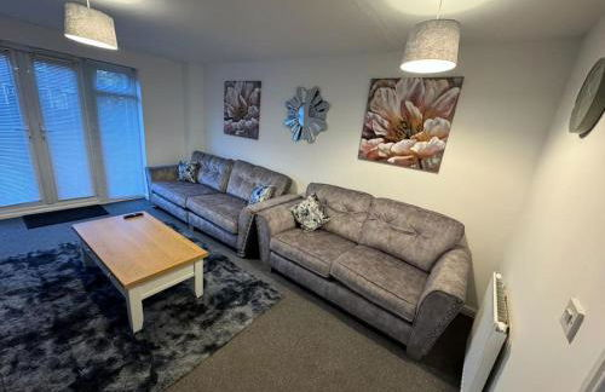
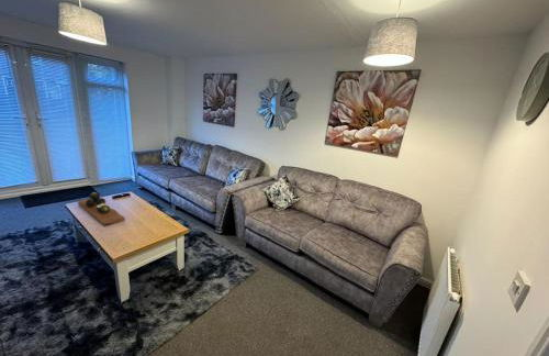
+ decorative tray [77,191,126,227]
